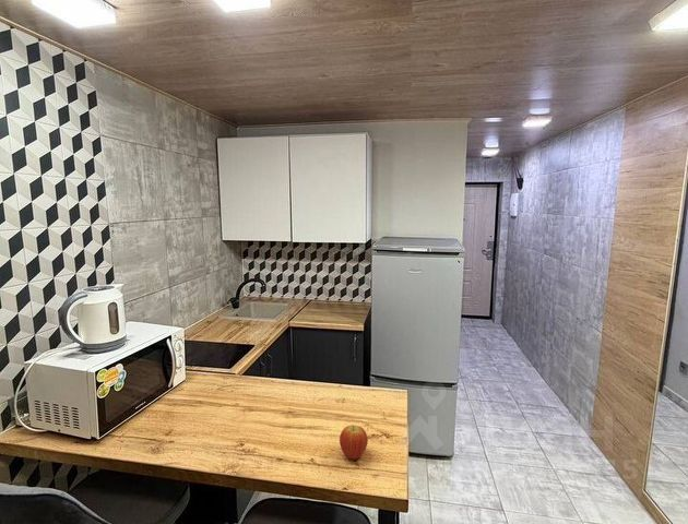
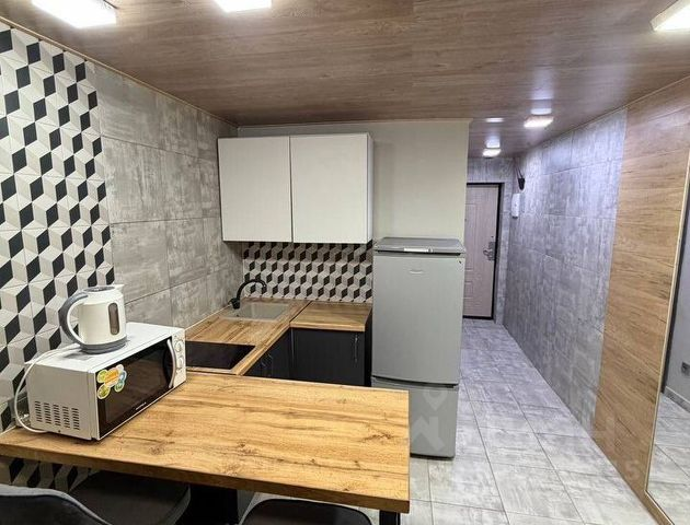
- fruit [339,424,369,461]
